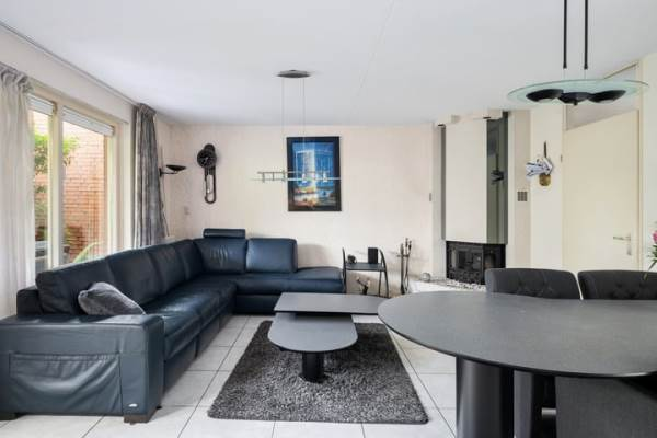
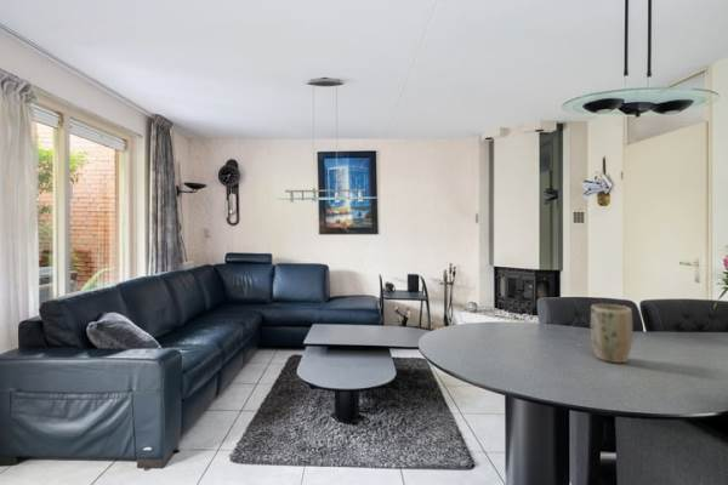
+ plant pot [590,303,633,364]
